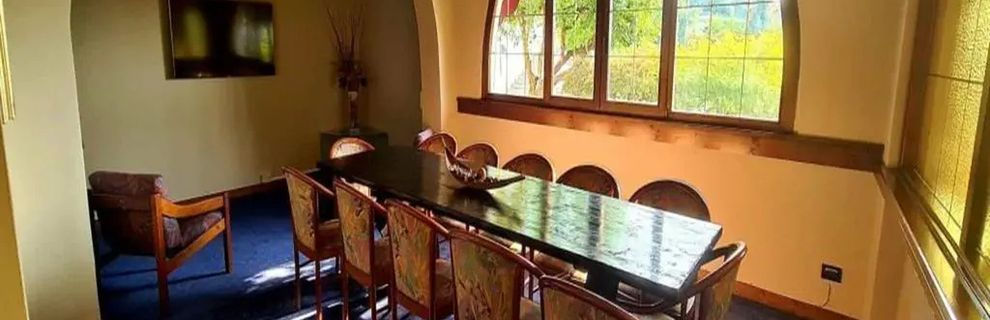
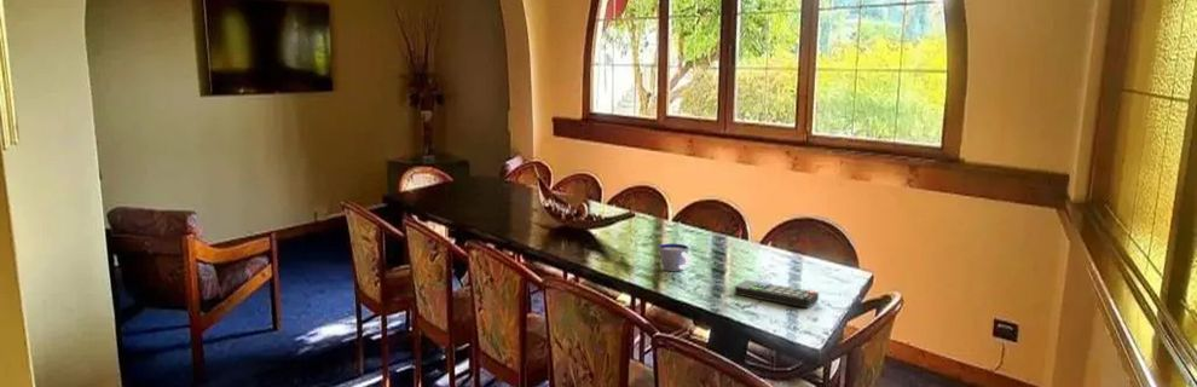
+ cup [658,242,692,272]
+ remote control [734,279,820,308]
